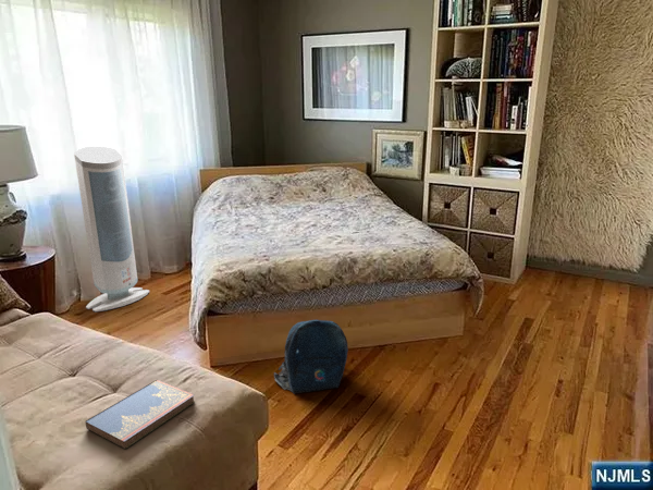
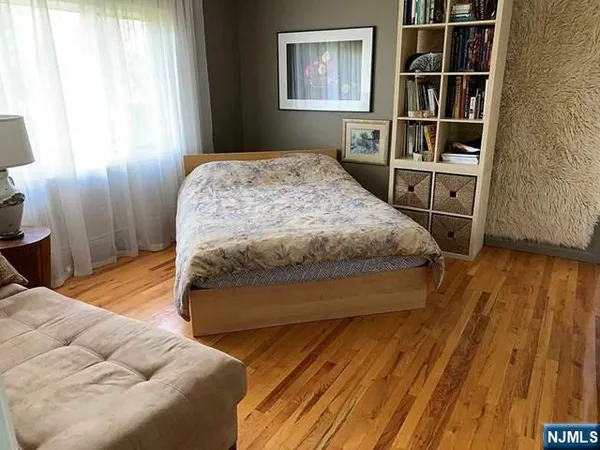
- backpack [273,319,349,395]
- air purifier [73,146,150,313]
- hardcover book [85,379,196,451]
